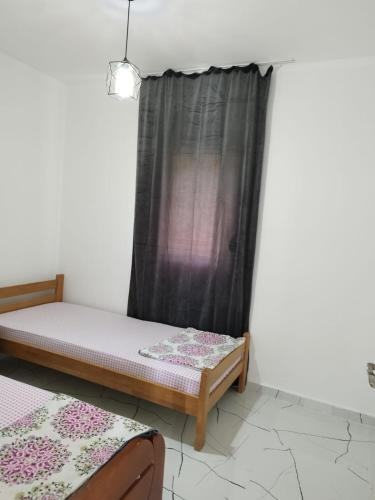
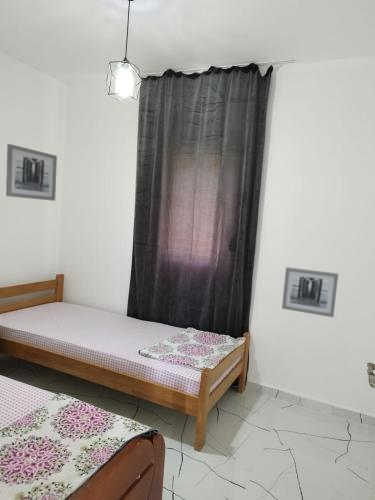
+ wall art [281,266,339,318]
+ wall art [5,143,58,202]
